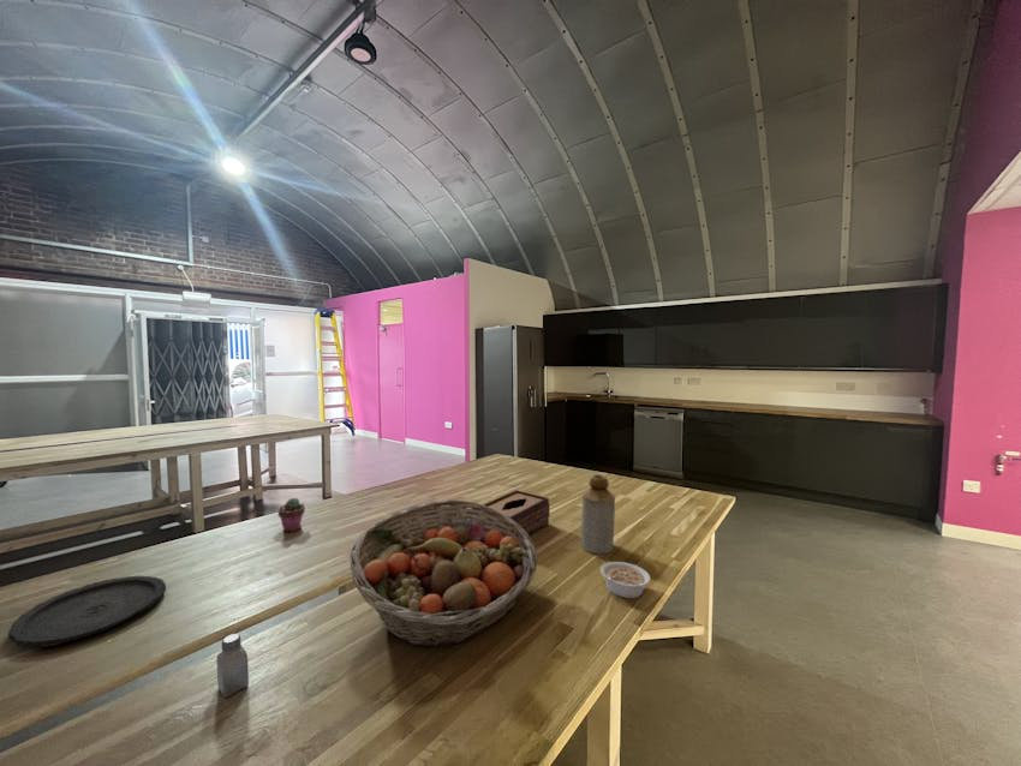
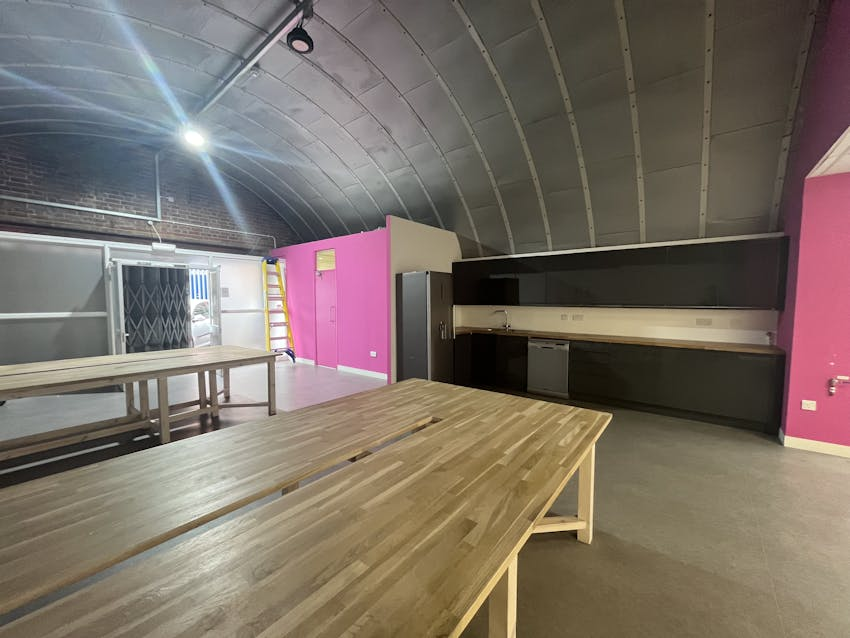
- potted succulent [277,497,306,533]
- tissue box [483,490,550,535]
- plate [7,575,167,650]
- fruit basket [348,498,538,648]
- bottle [580,473,616,555]
- saltshaker [215,633,250,699]
- legume [599,561,651,599]
